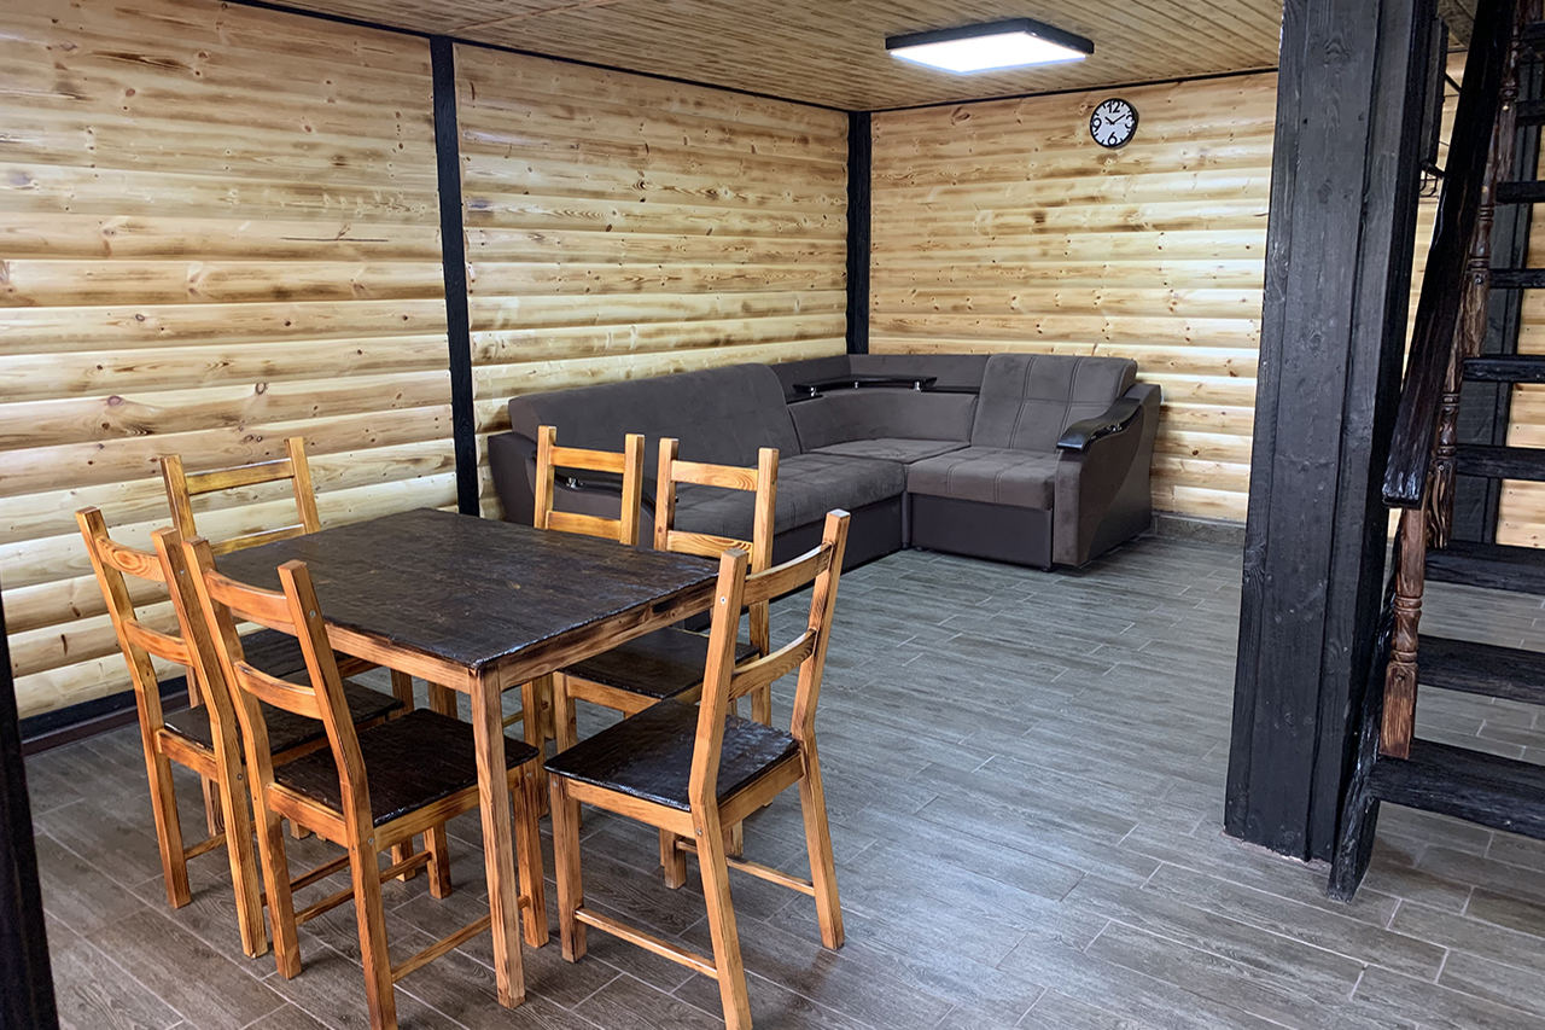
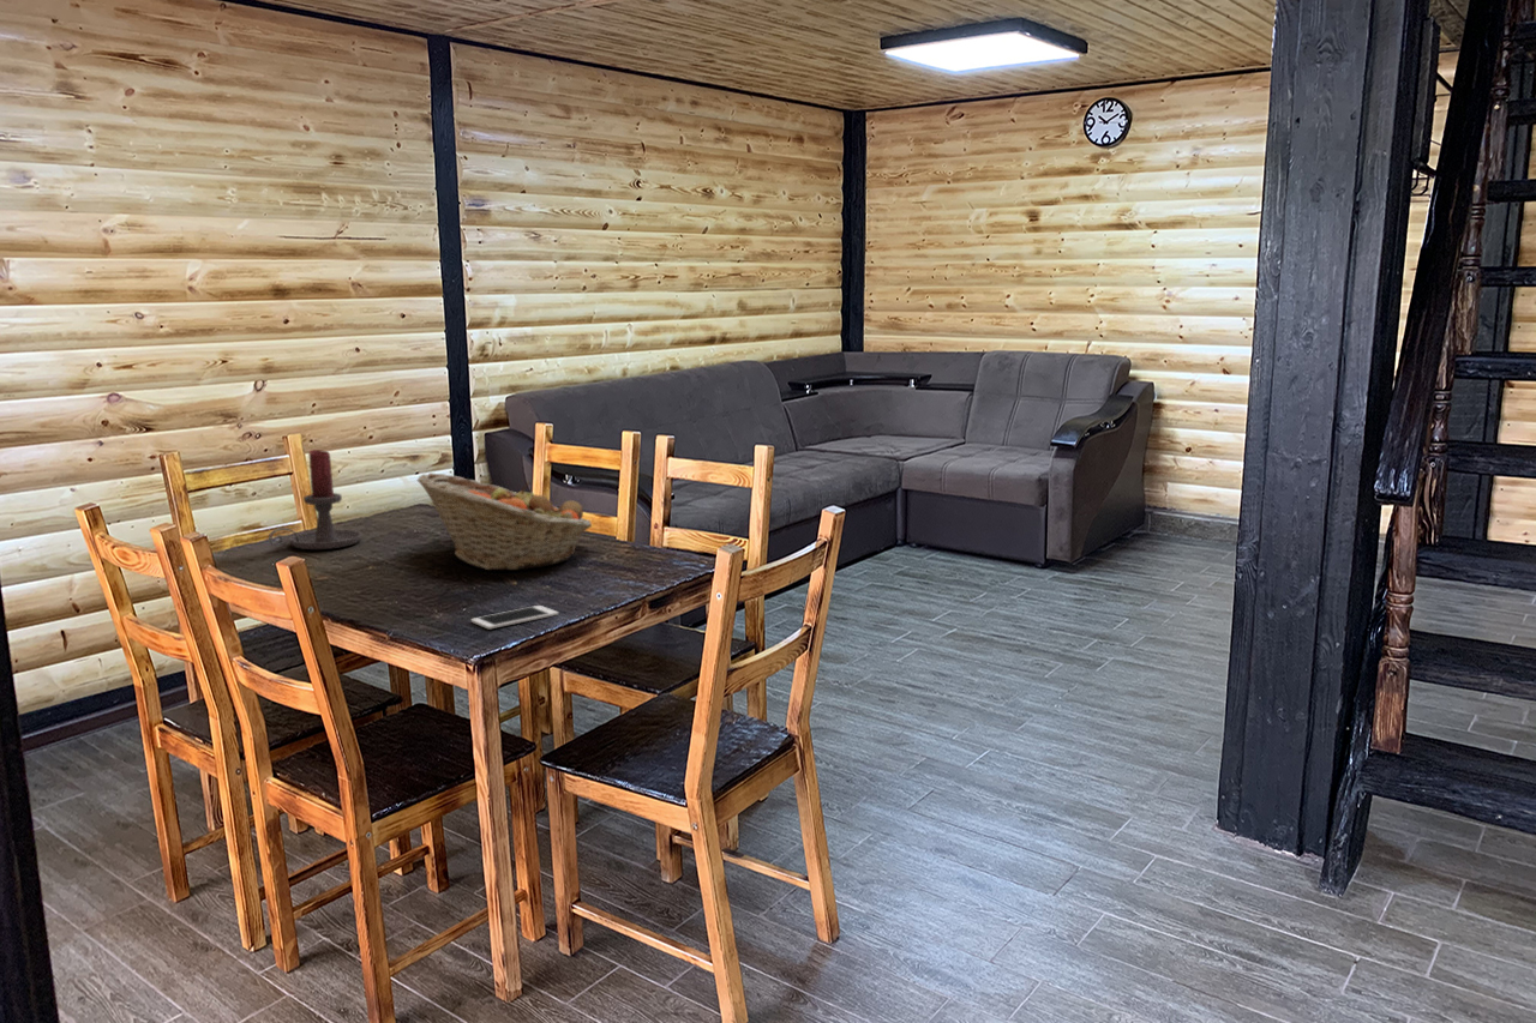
+ cell phone [470,604,559,631]
+ fruit basket [416,471,593,571]
+ candle holder [268,449,362,550]
